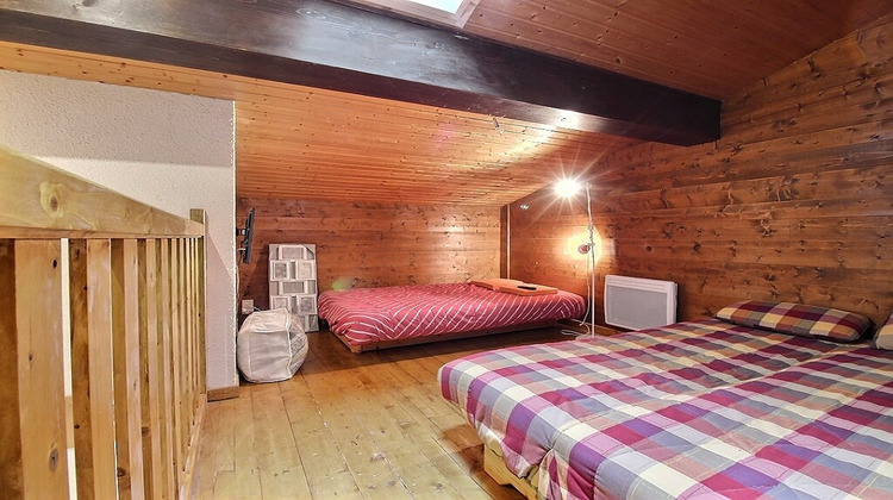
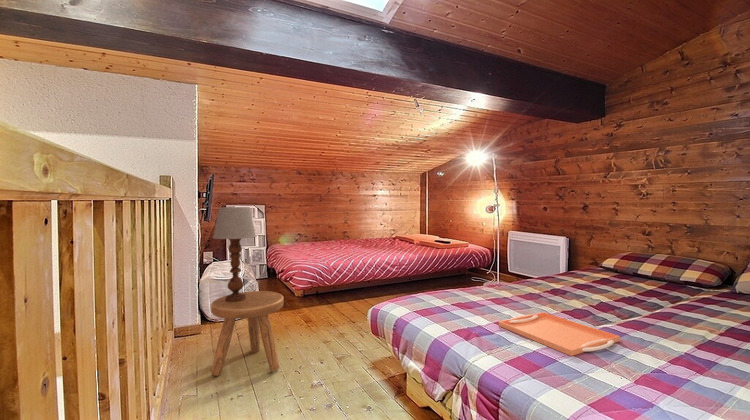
+ table lamp [212,206,257,302]
+ serving tray [498,311,621,357]
+ stool [210,290,285,377]
